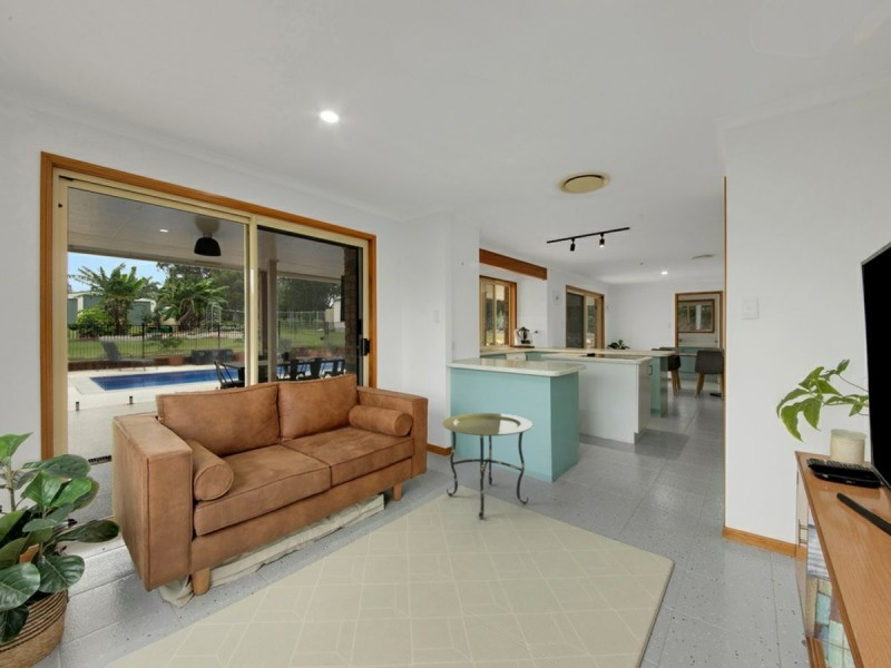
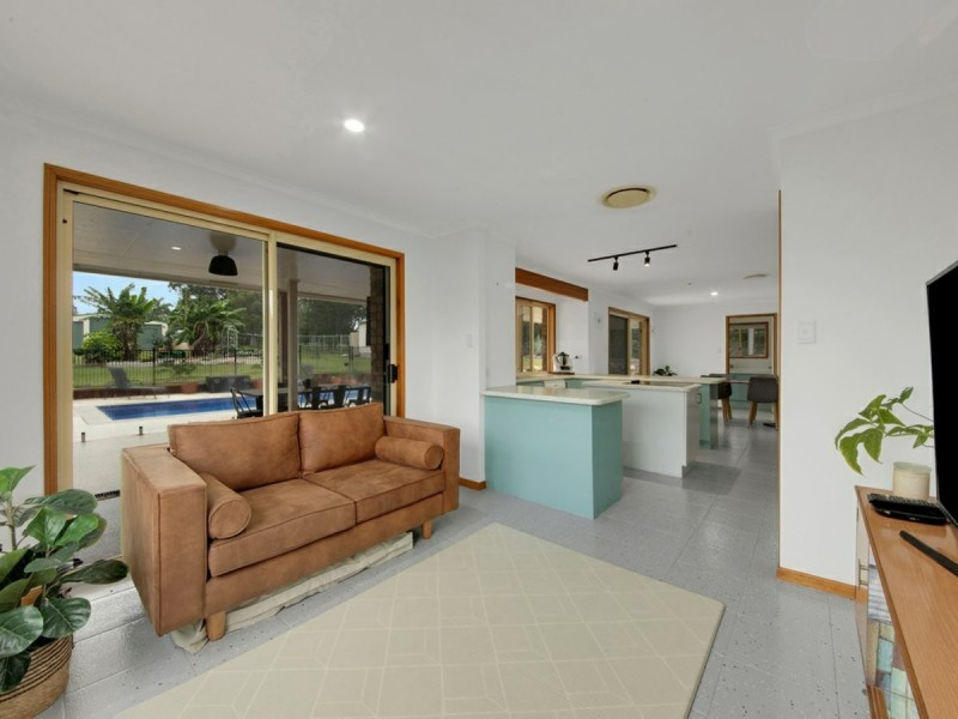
- side table [441,412,533,520]
